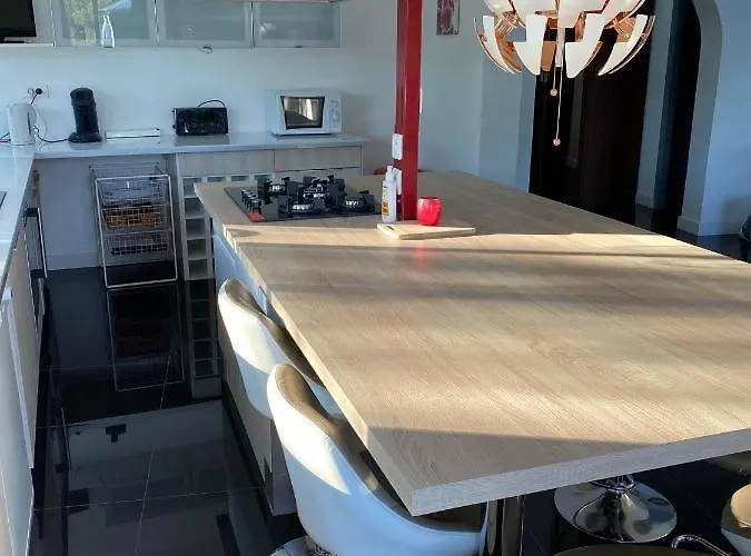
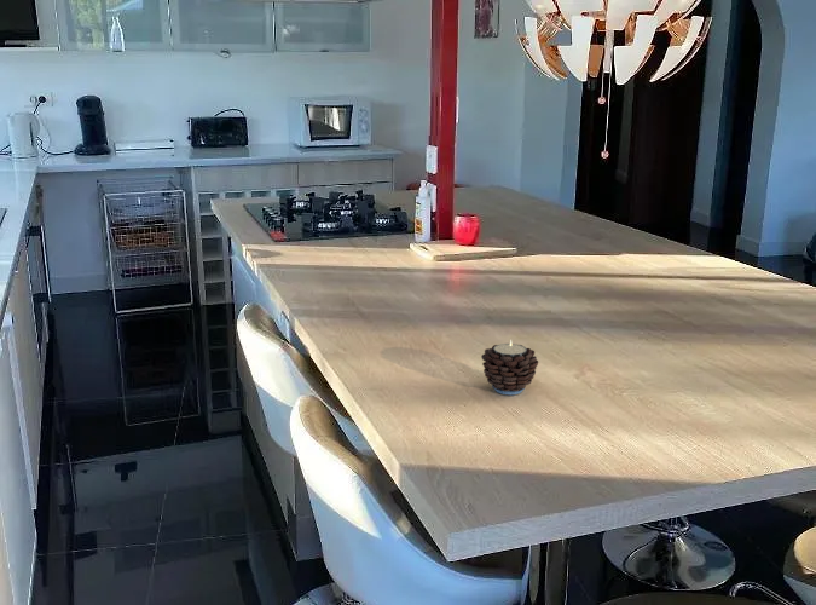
+ candle [480,339,539,396]
